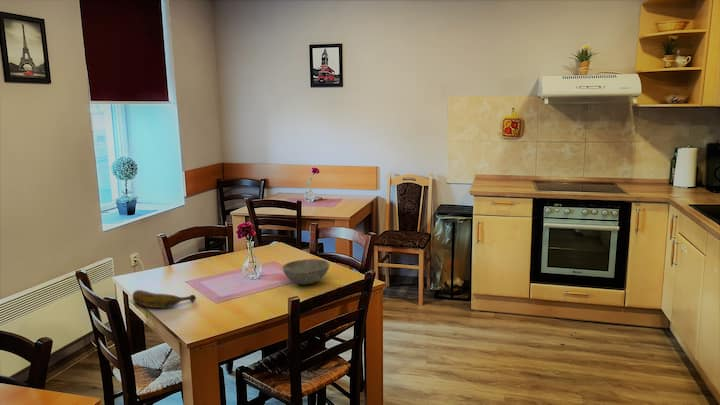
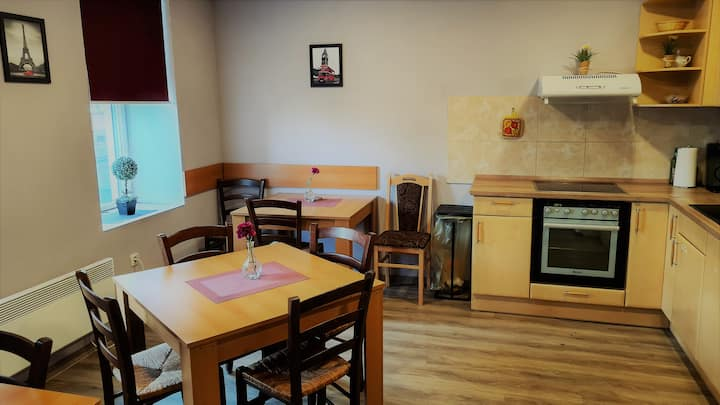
- bowl [281,258,331,286]
- banana [132,289,197,309]
